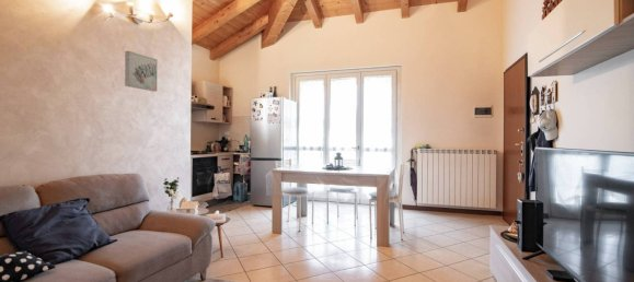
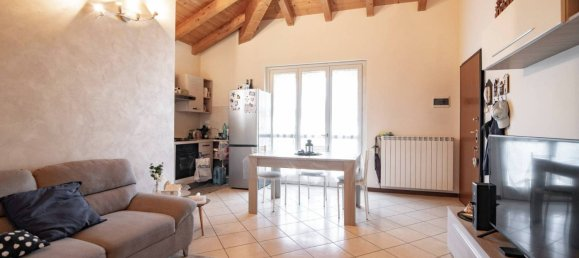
- wall art [124,50,158,93]
